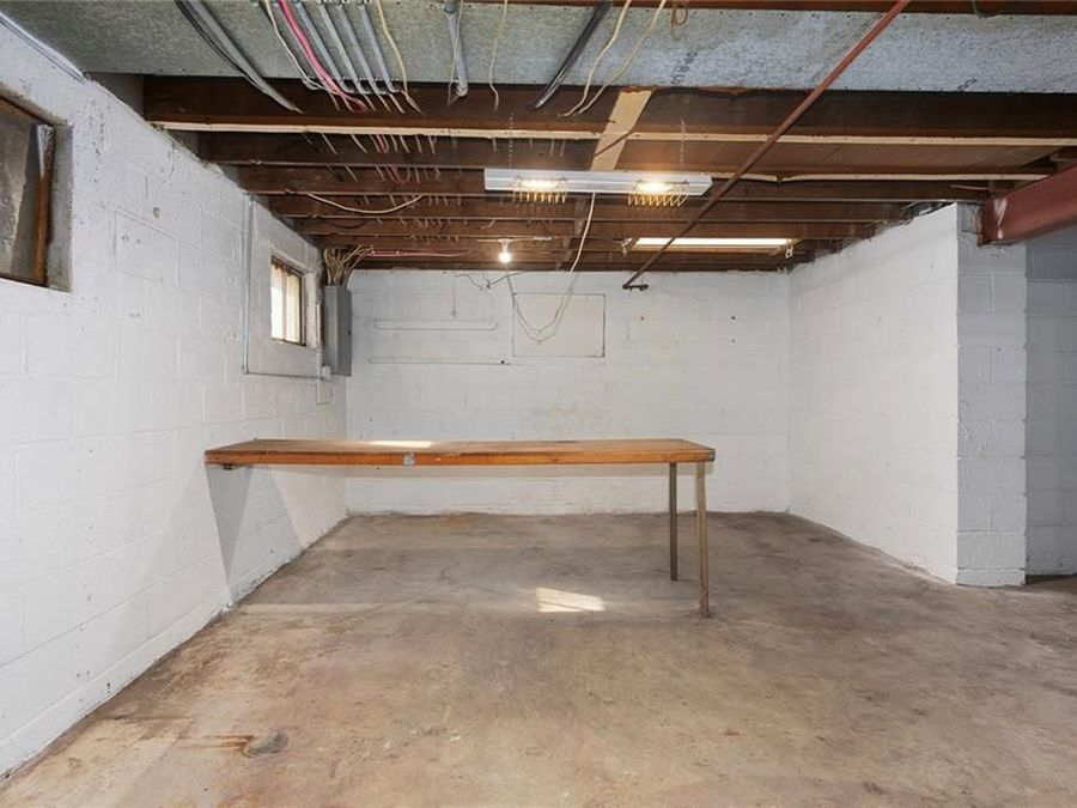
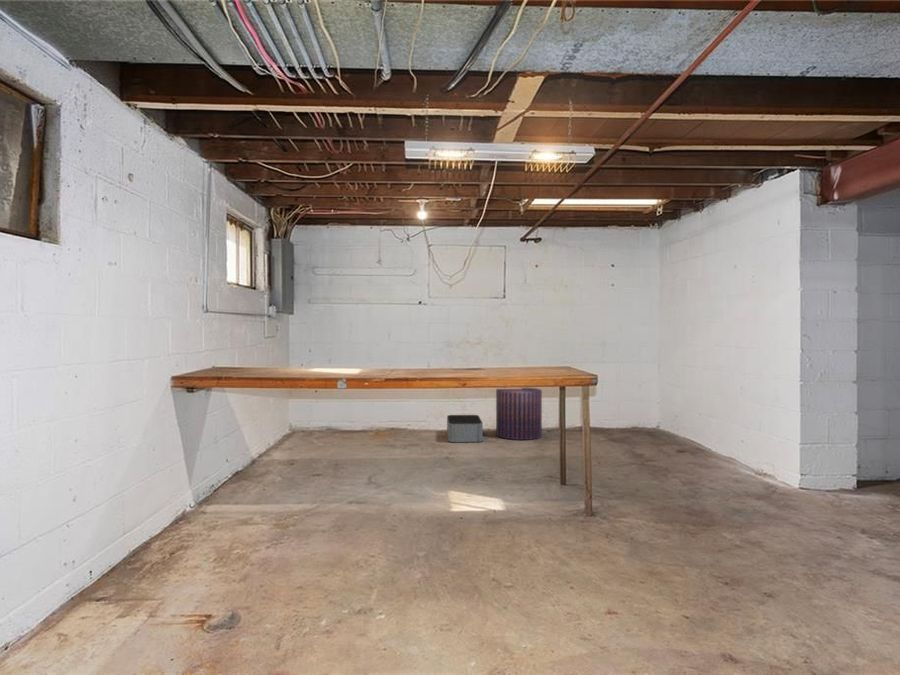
+ stool [495,387,543,441]
+ storage bin [446,414,484,443]
